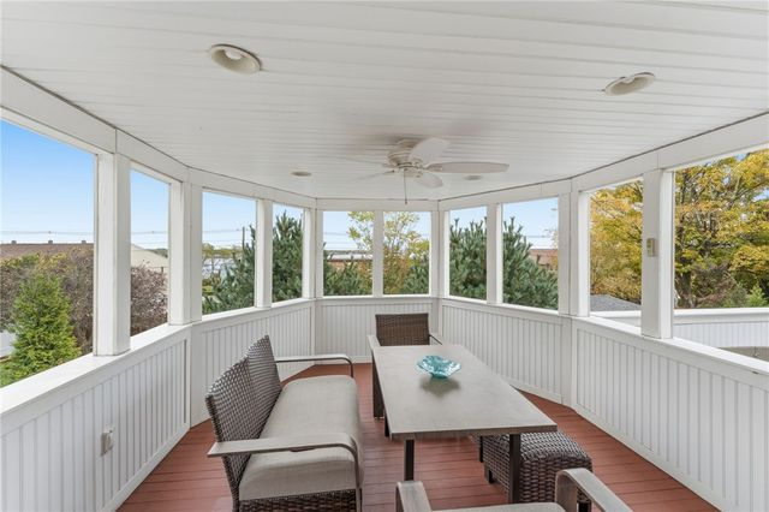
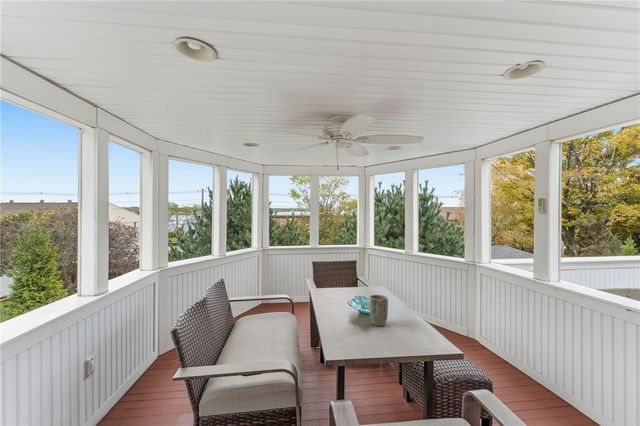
+ plant pot [368,294,389,327]
